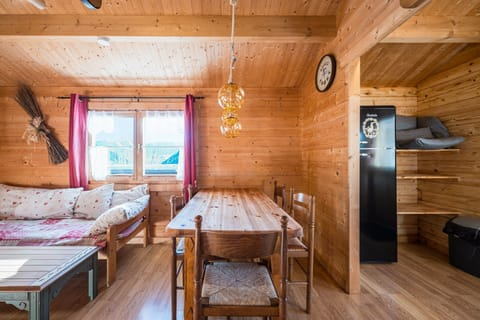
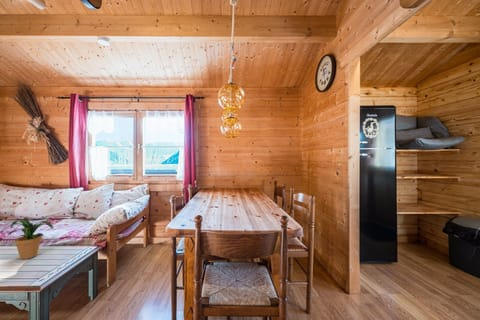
+ potted plant [0,218,55,260]
